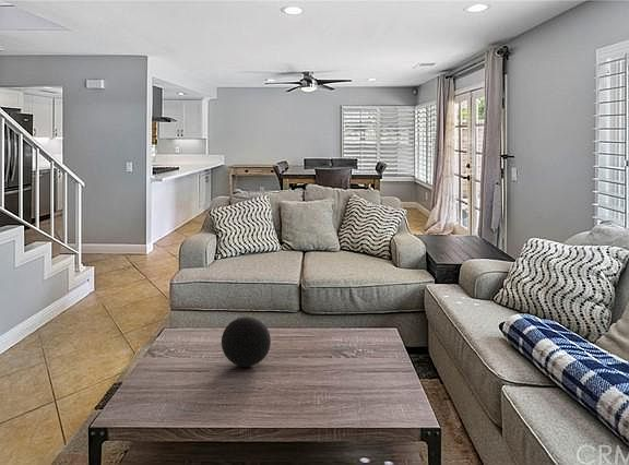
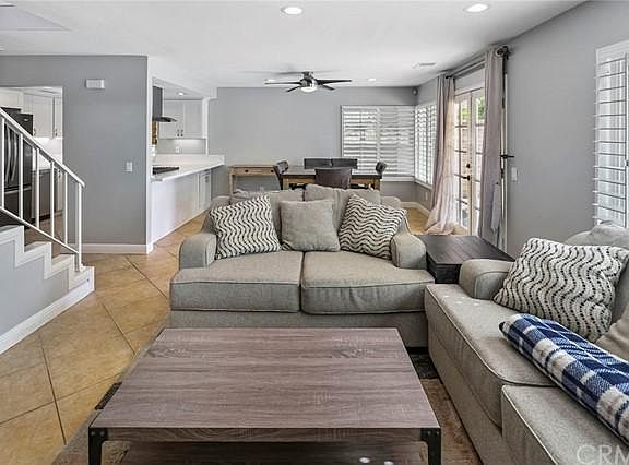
- decorative orb [221,315,272,368]
